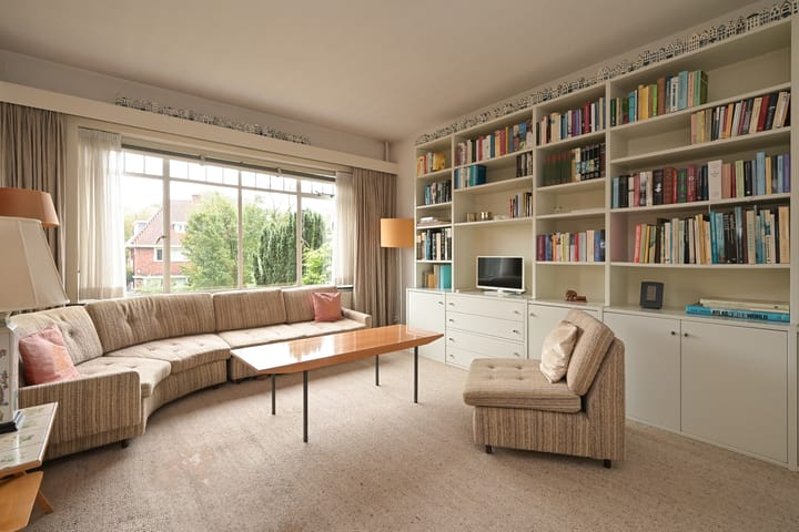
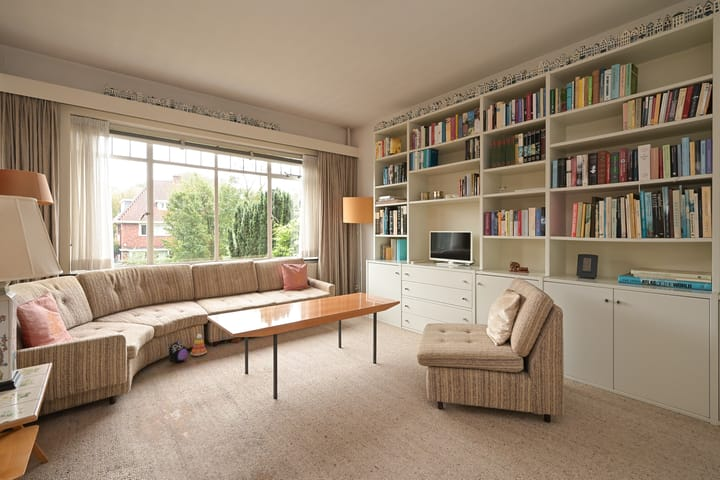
+ plush toy [167,337,189,363]
+ stacking toy [190,333,208,357]
